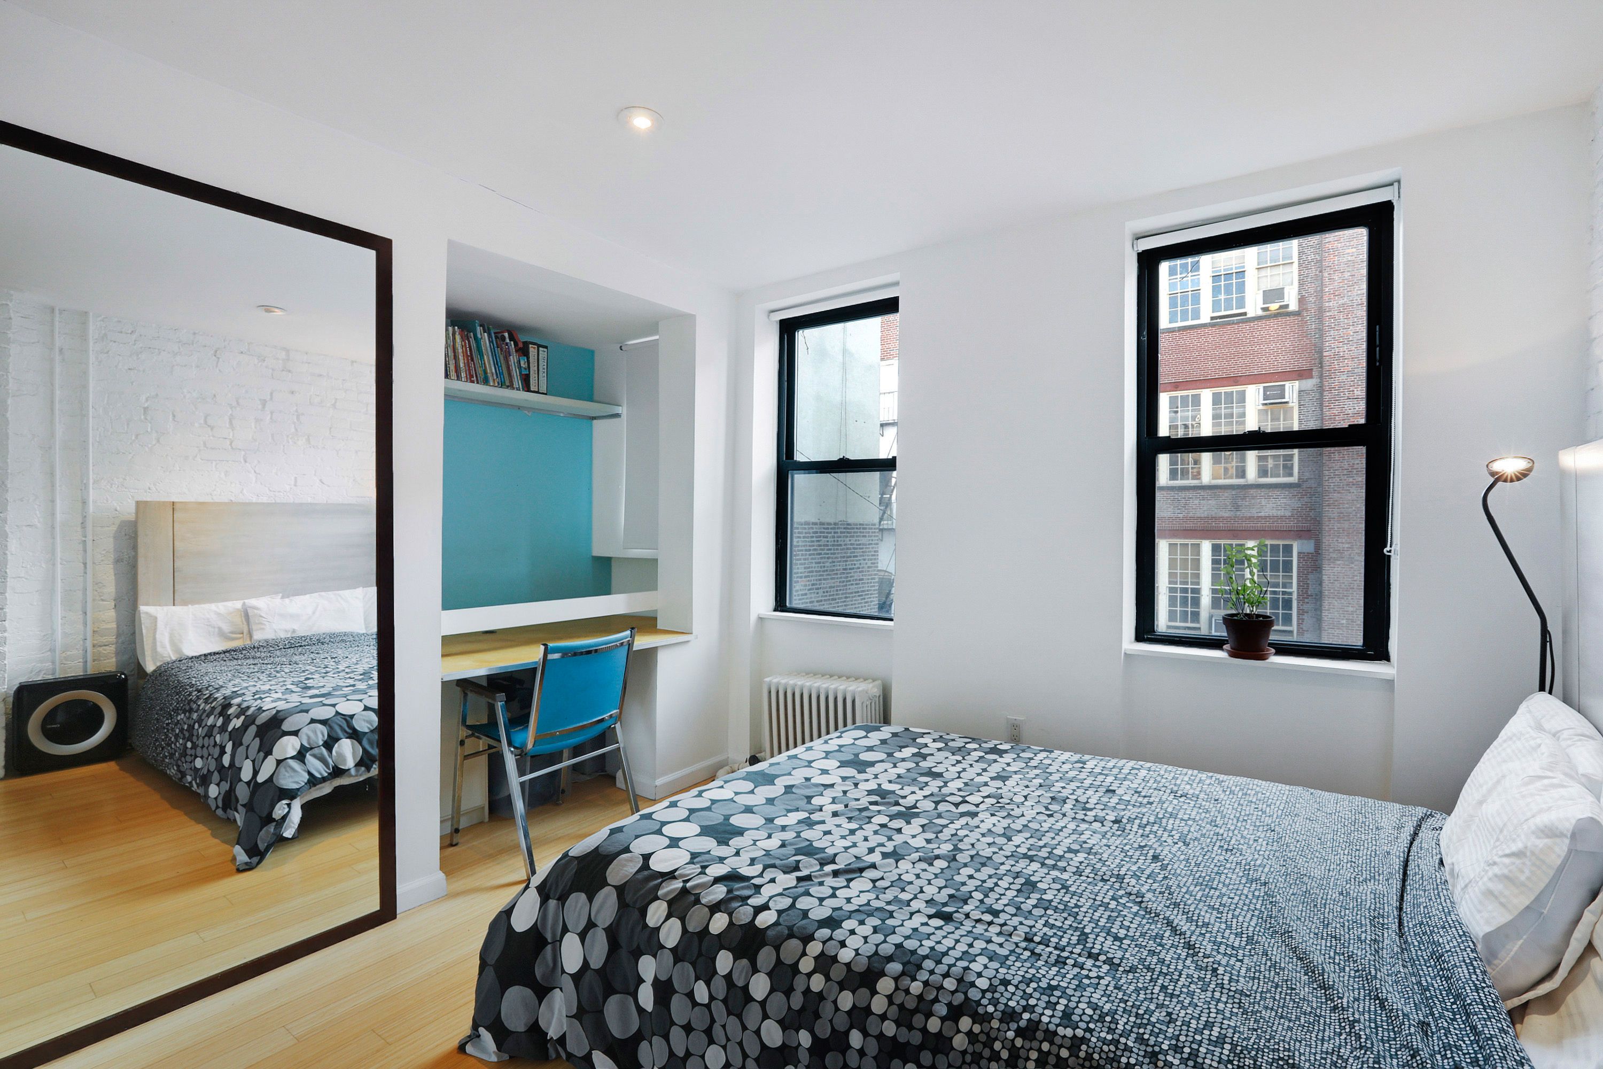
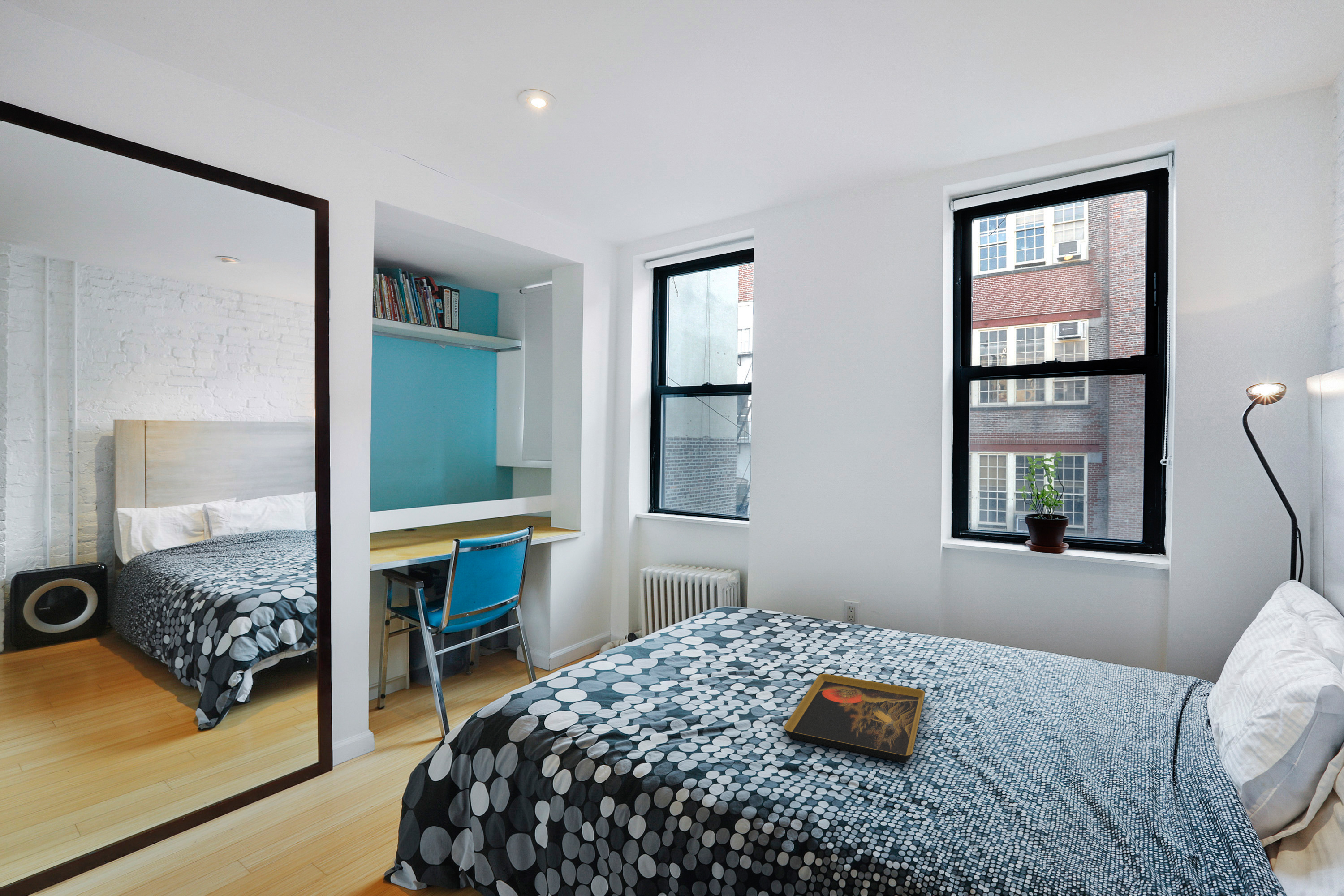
+ decorative tray [783,673,926,763]
